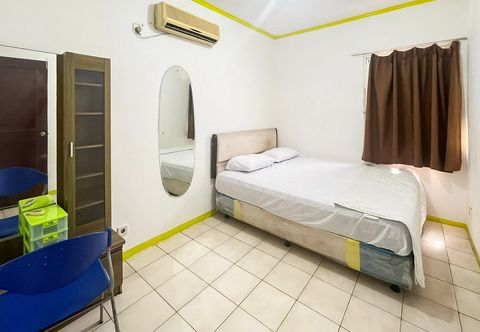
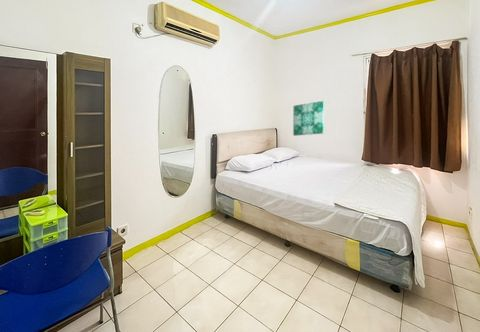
+ wall art [292,100,325,137]
